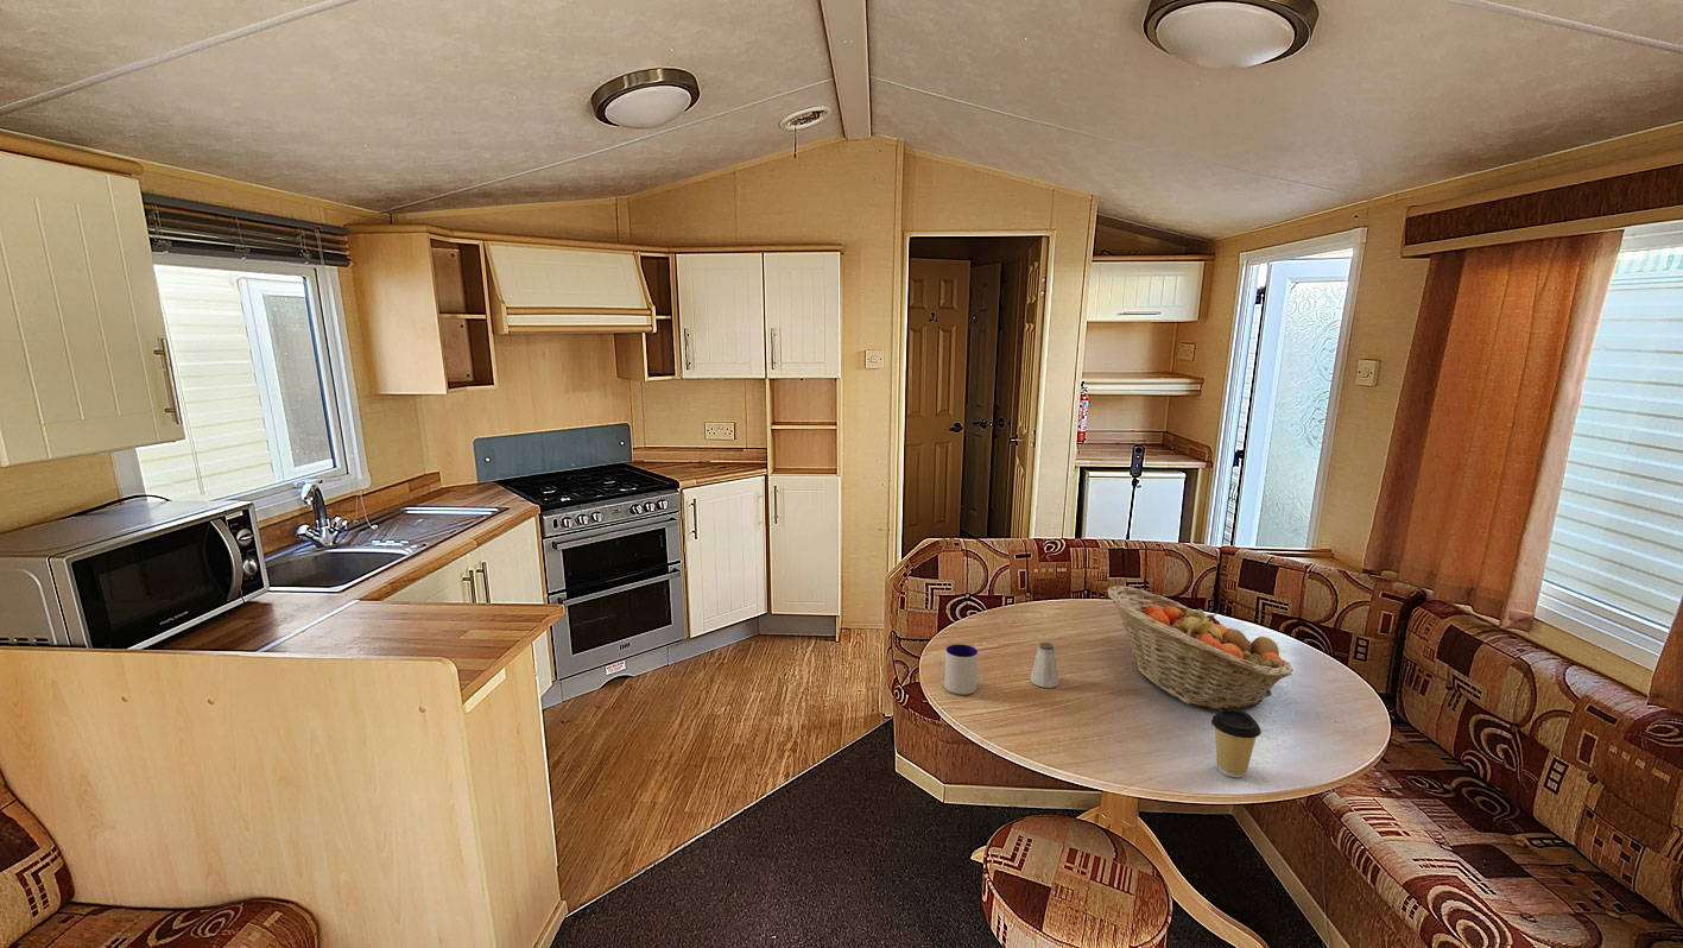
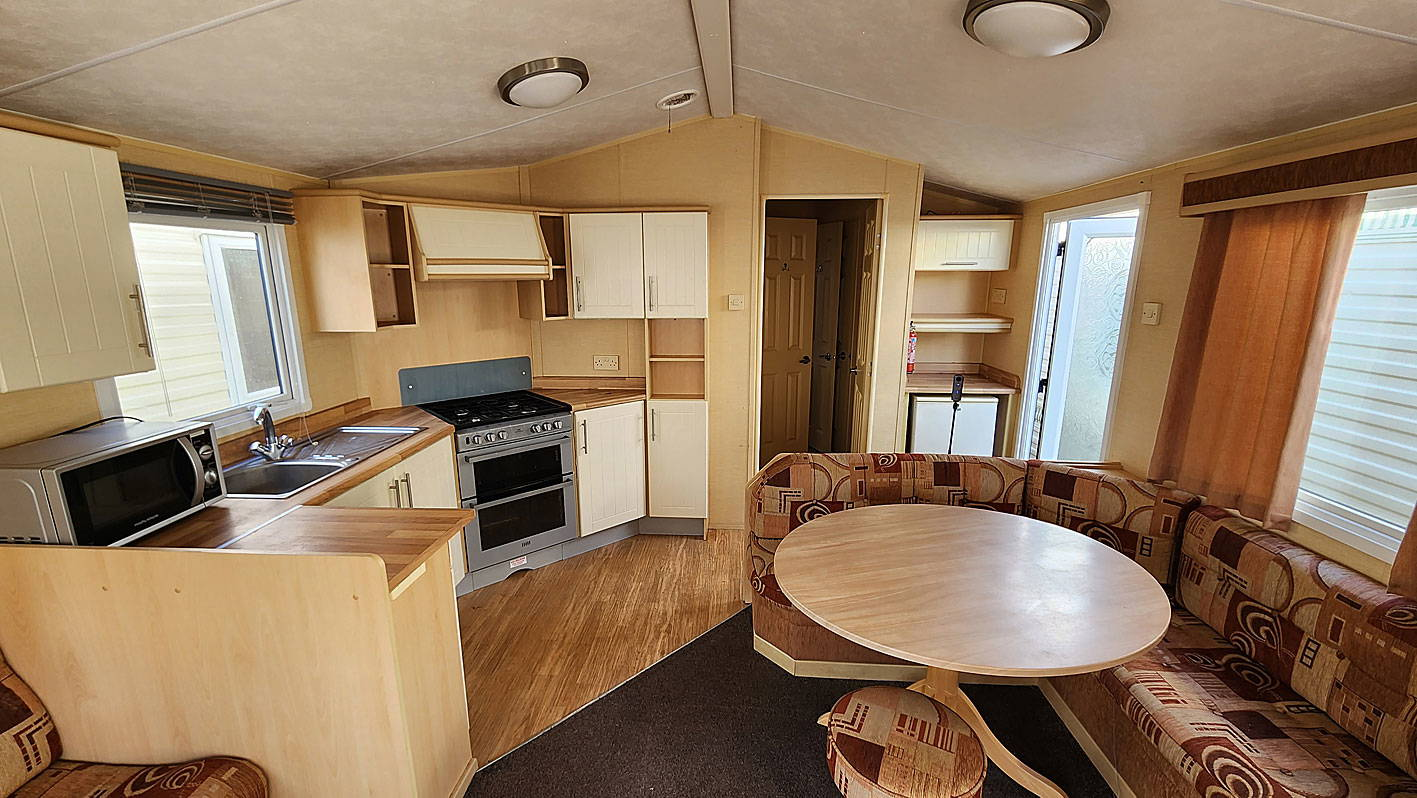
- fruit basket [1106,584,1293,710]
- mug [943,643,979,695]
- saltshaker [1029,642,1061,689]
- coffee cup [1210,708,1263,778]
